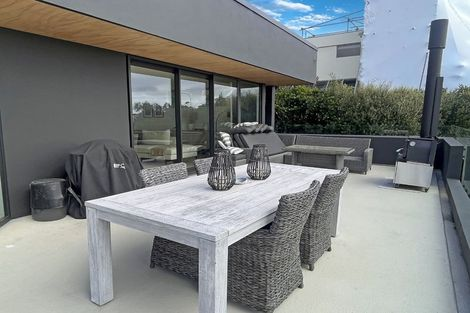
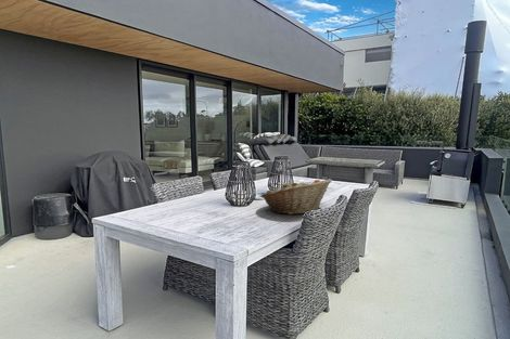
+ fruit basket [260,178,333,216]
